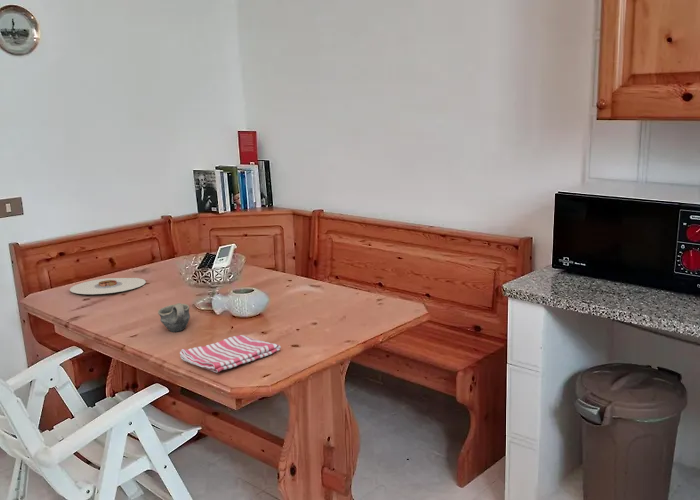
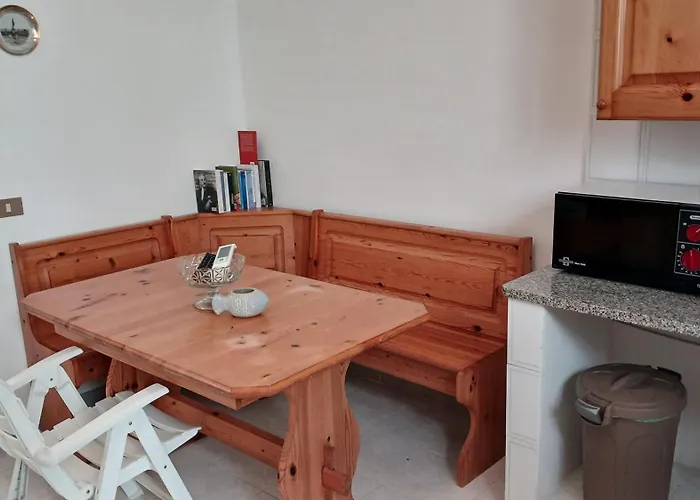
- plate [69,277,147,295]
- cup [157,302,191,333]
- dish towel [179,334,282,374]
